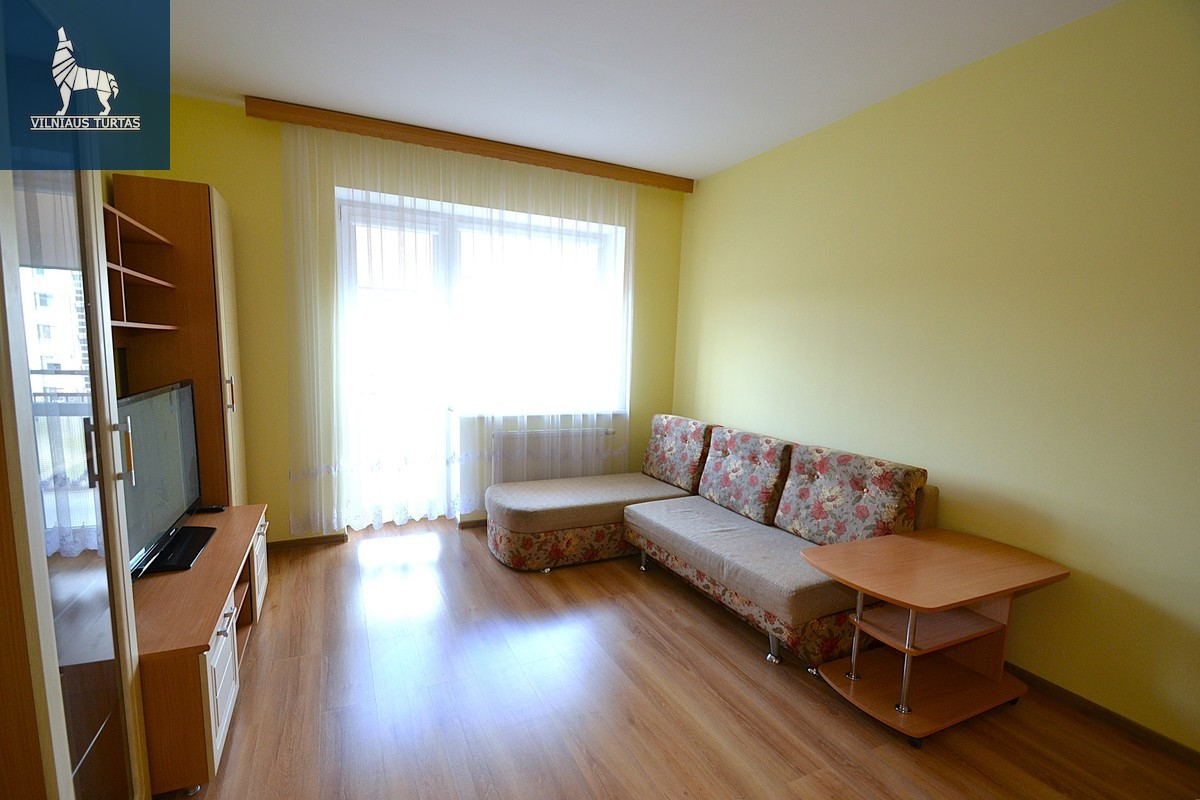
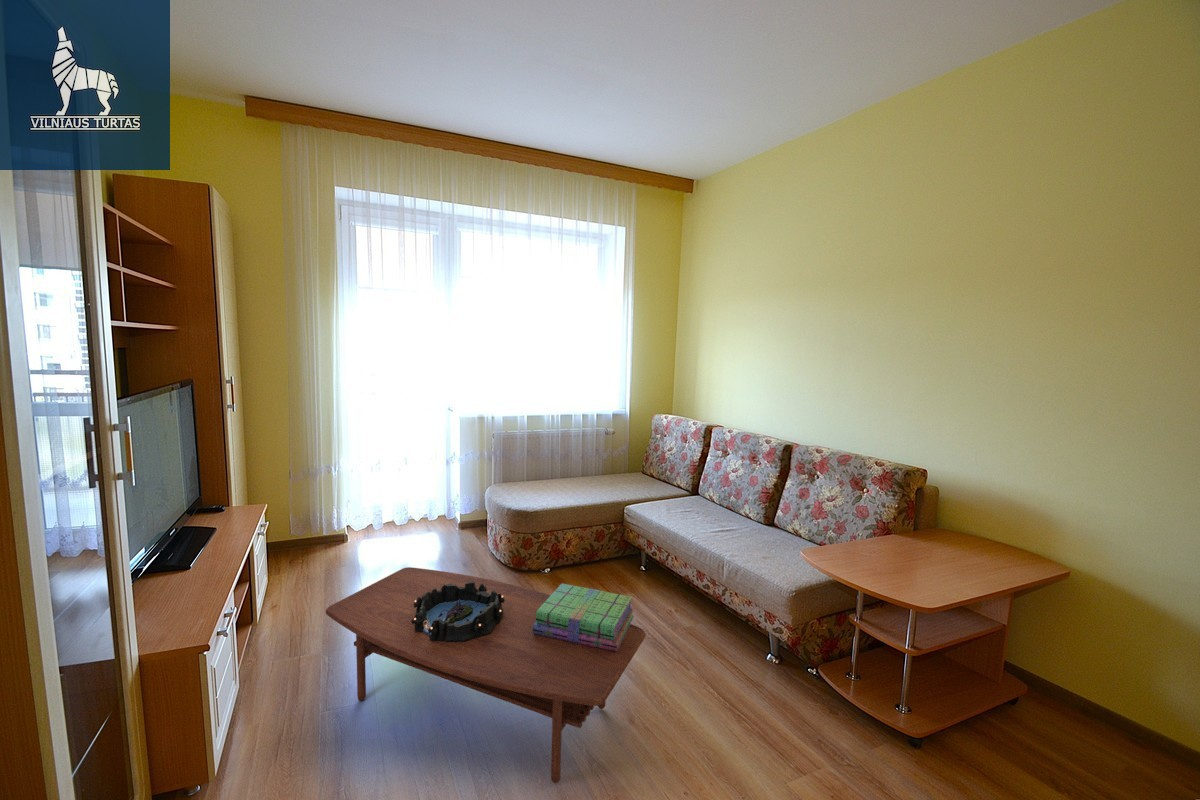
+ decorative bowl [411,581,505,642]
+ stack of books [533,583,635,652]
+ coffee table [325,566,647,784]
